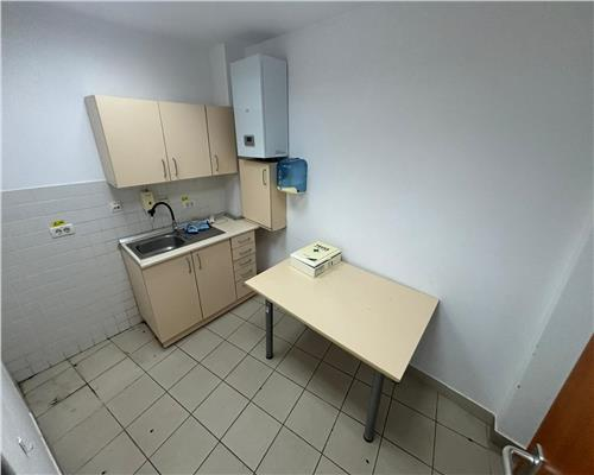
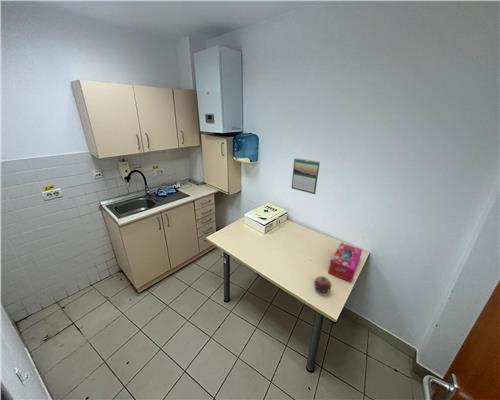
+ tissue box [327,242,363,283]
+ fruit [313,275,332,294]
+ calendar [291,157,321,195]
